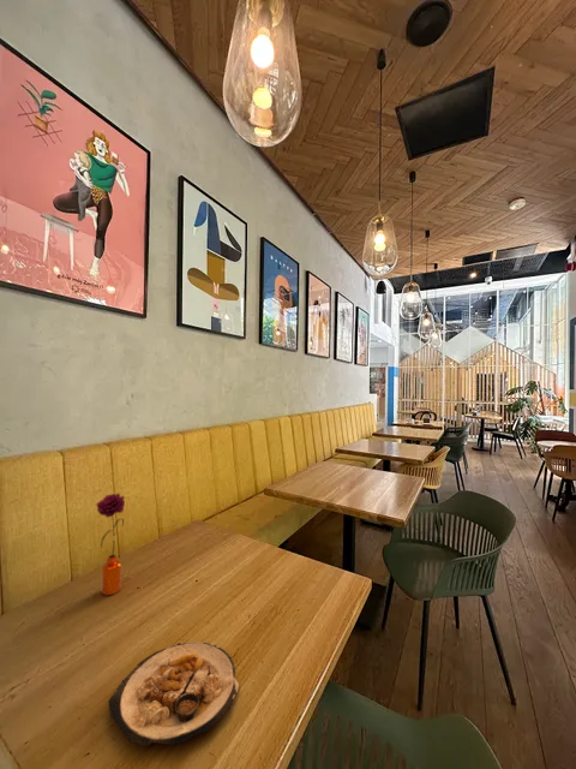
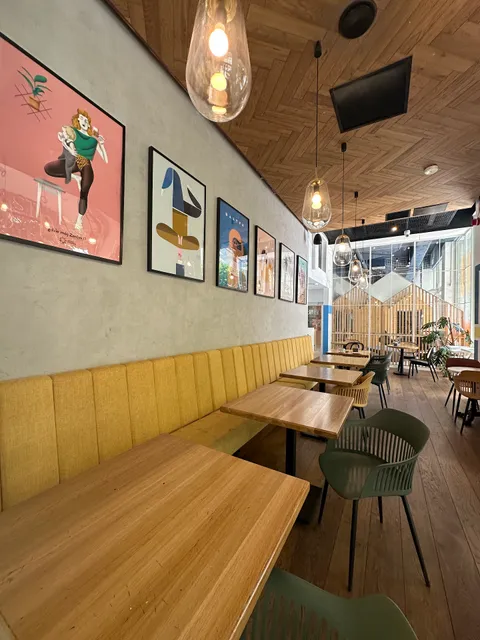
- flower [95,493,126,597]
- food plate [107,640,240,747]
